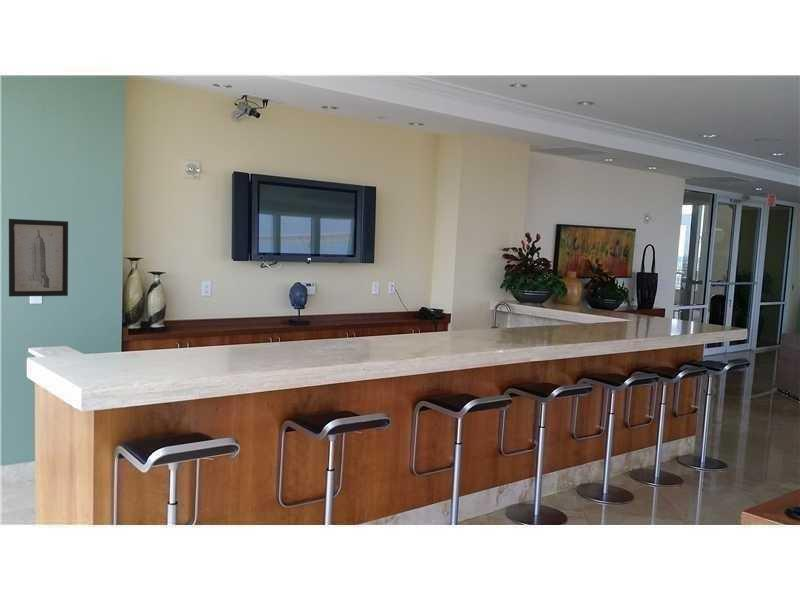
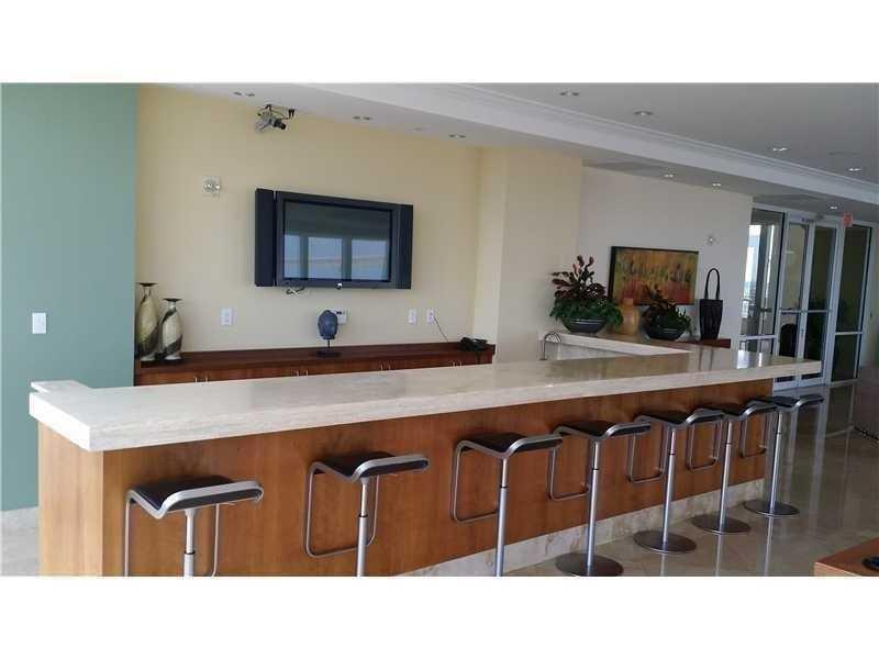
- wall art [8,218,69,298]
